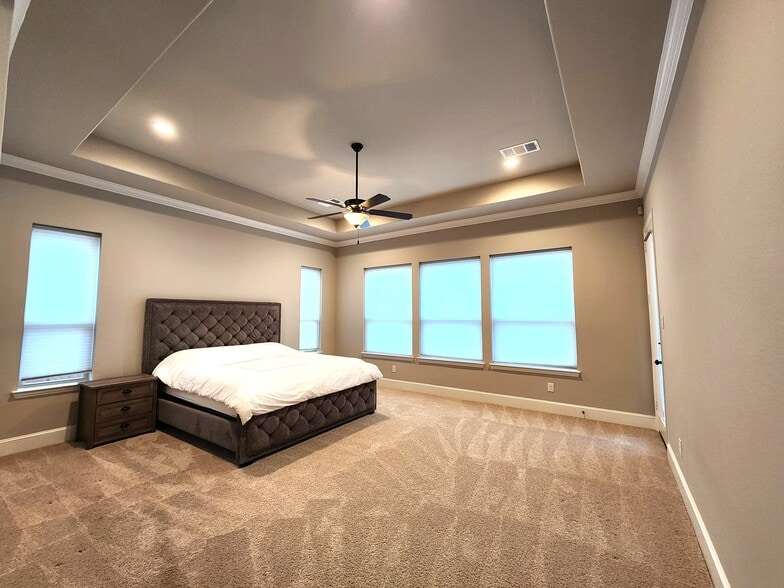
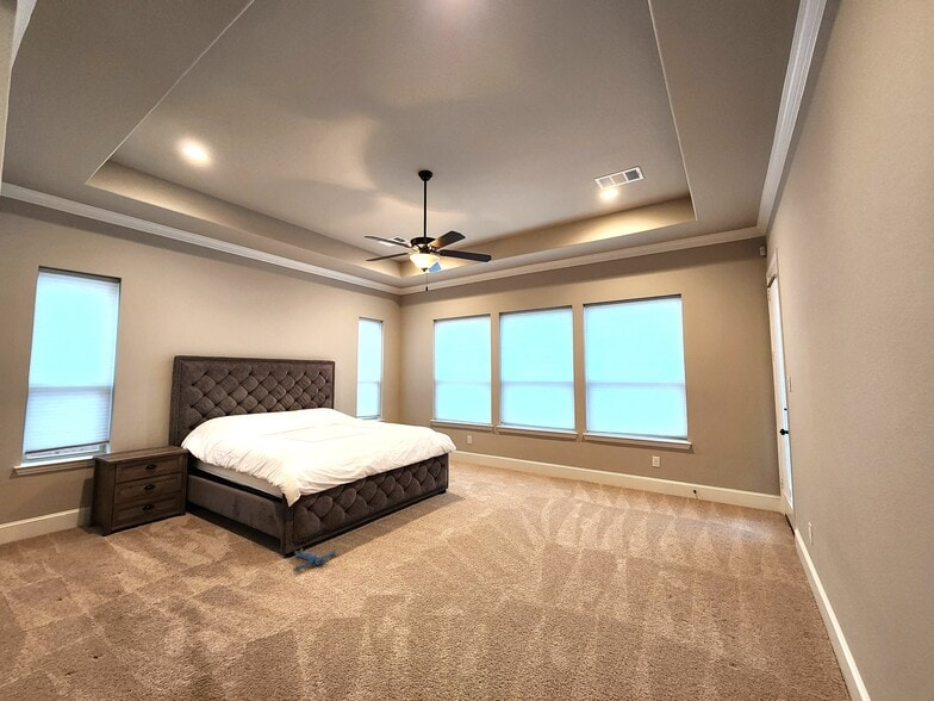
+ plush toy [292,547,338,572]
